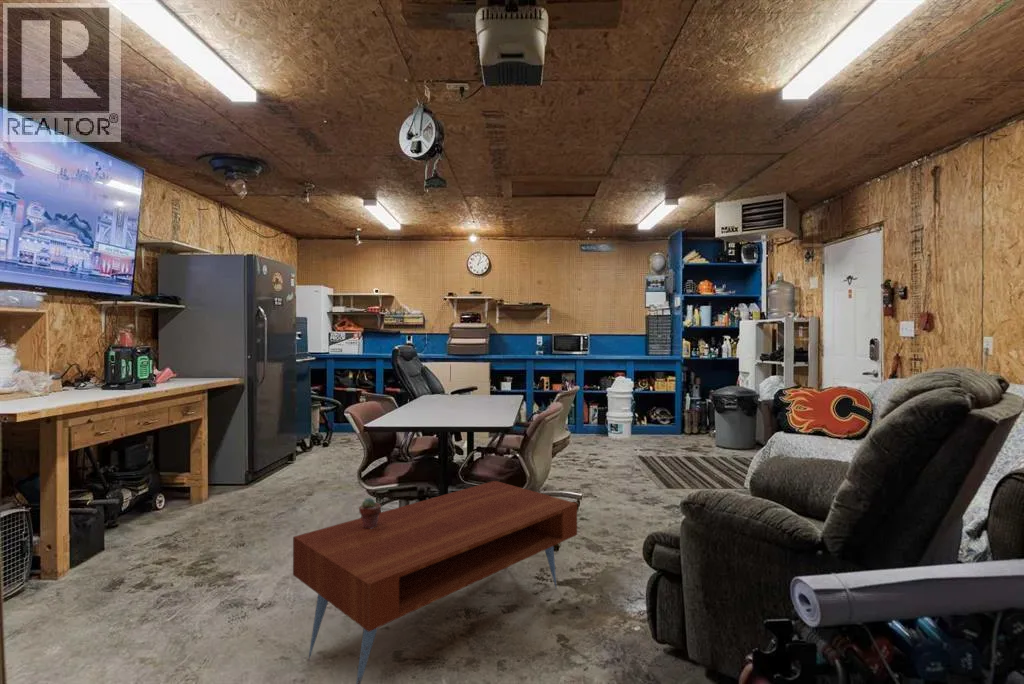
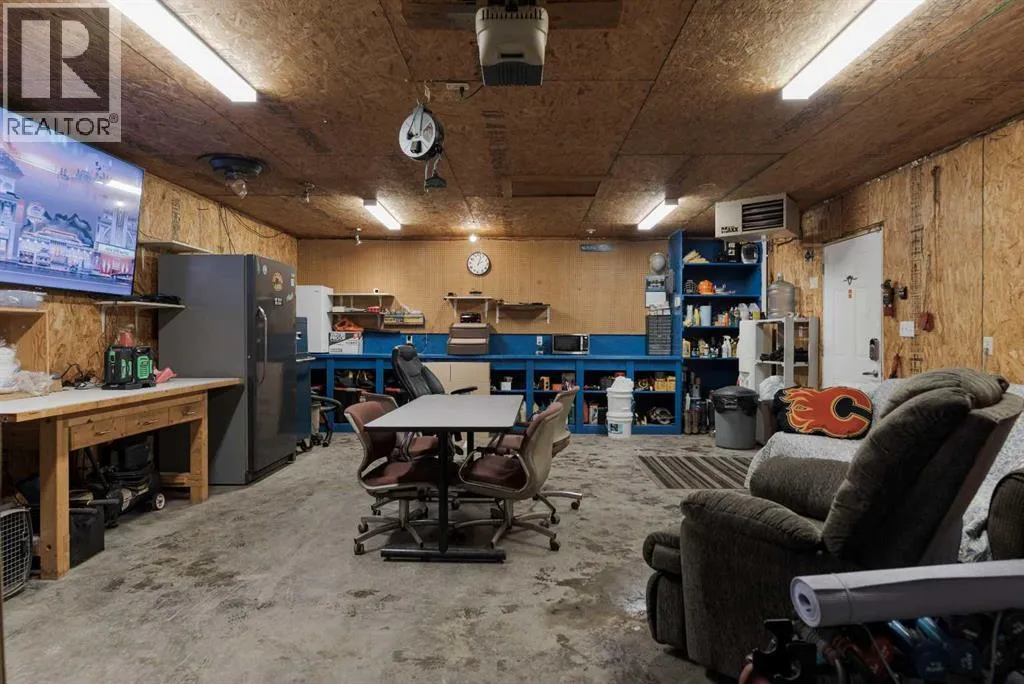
- coffee table [292,480,578,684]
- potted succulent [358,497,382,529]
